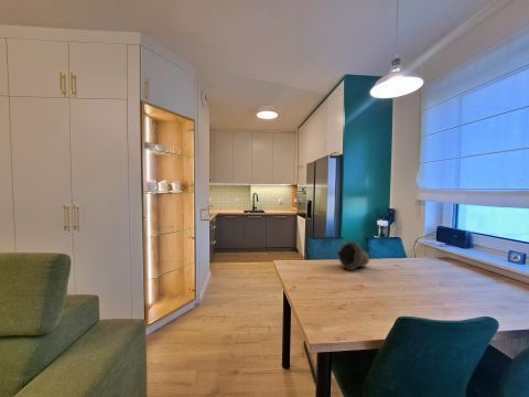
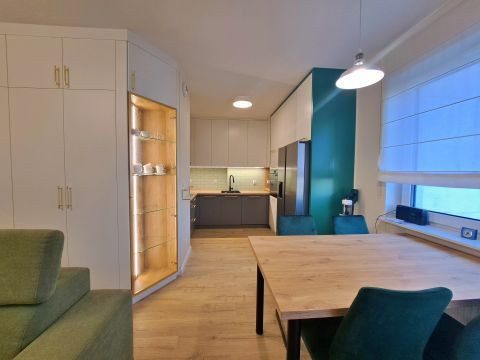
- decorative bowl [336,240,370,271]
